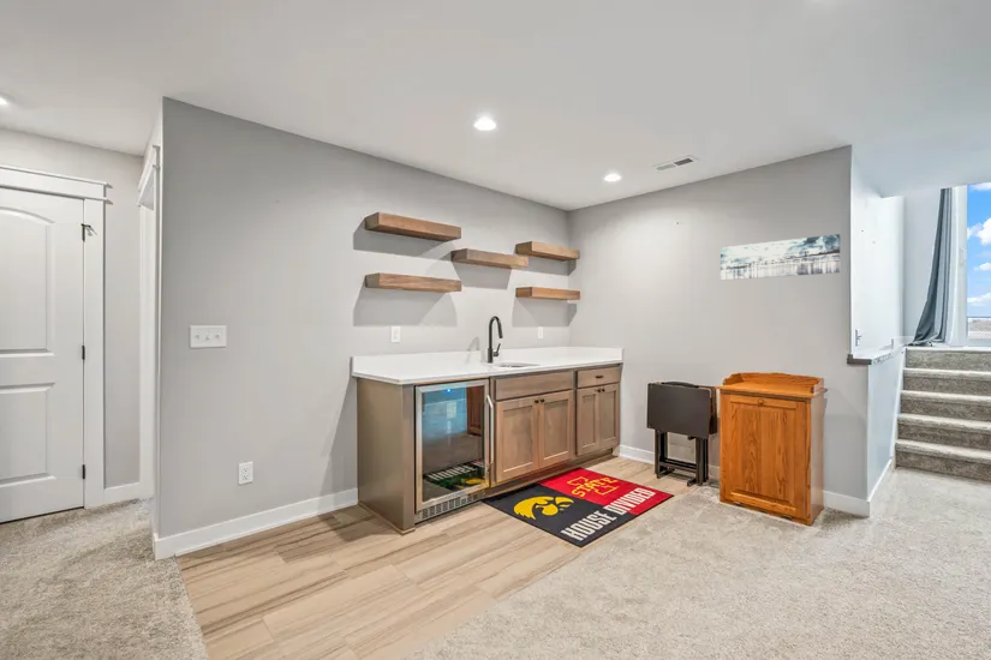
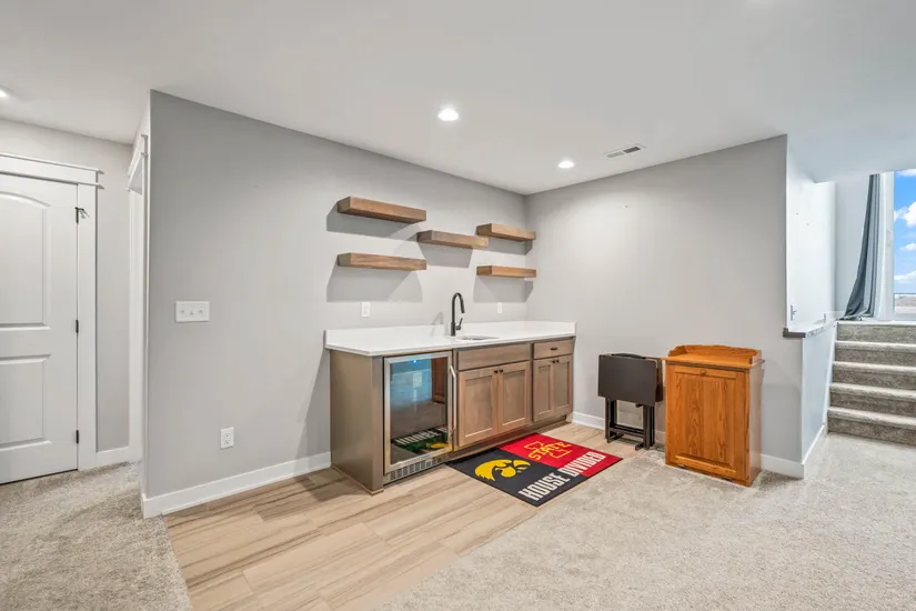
- wall art [720,233,842,282]
